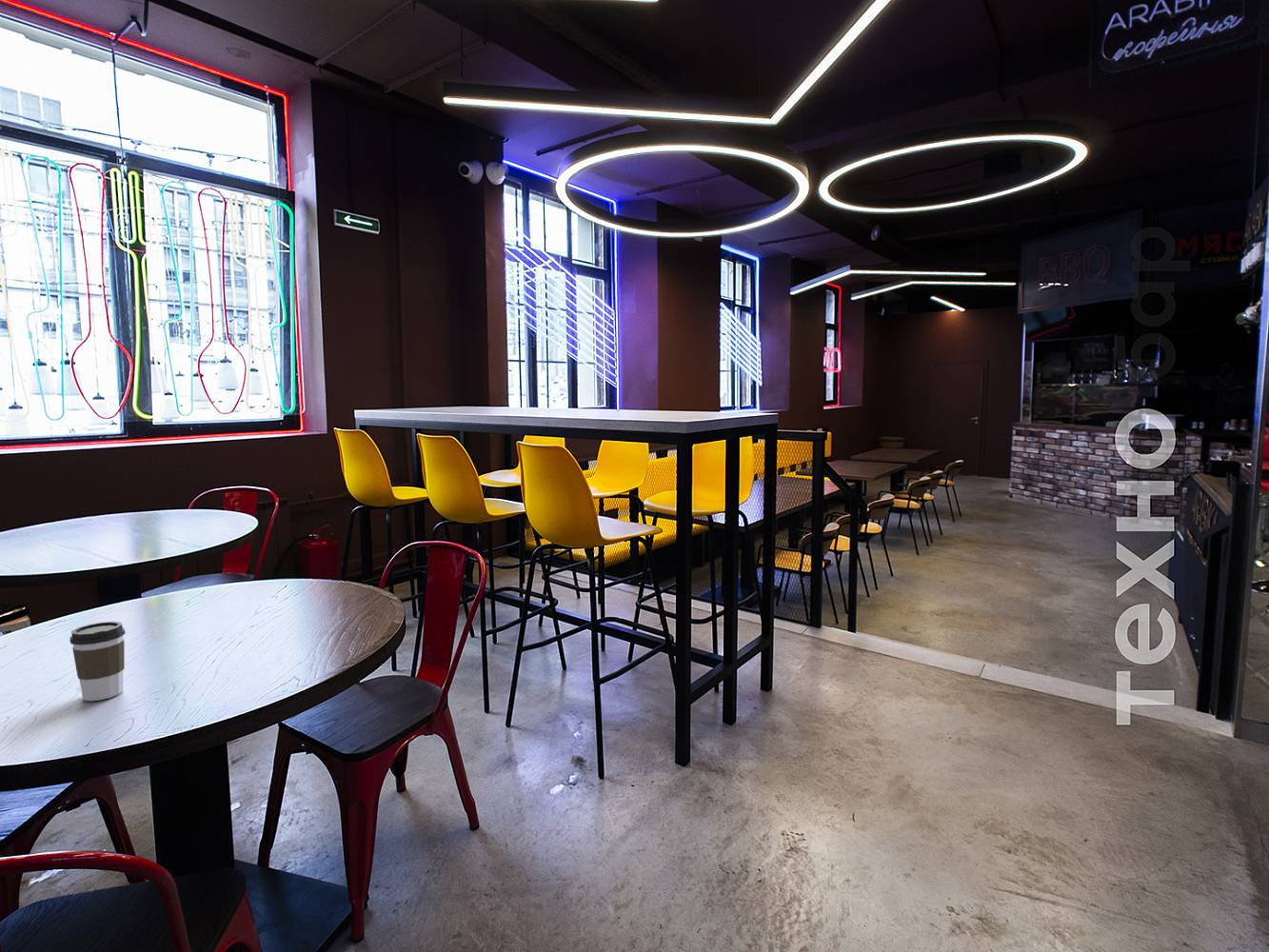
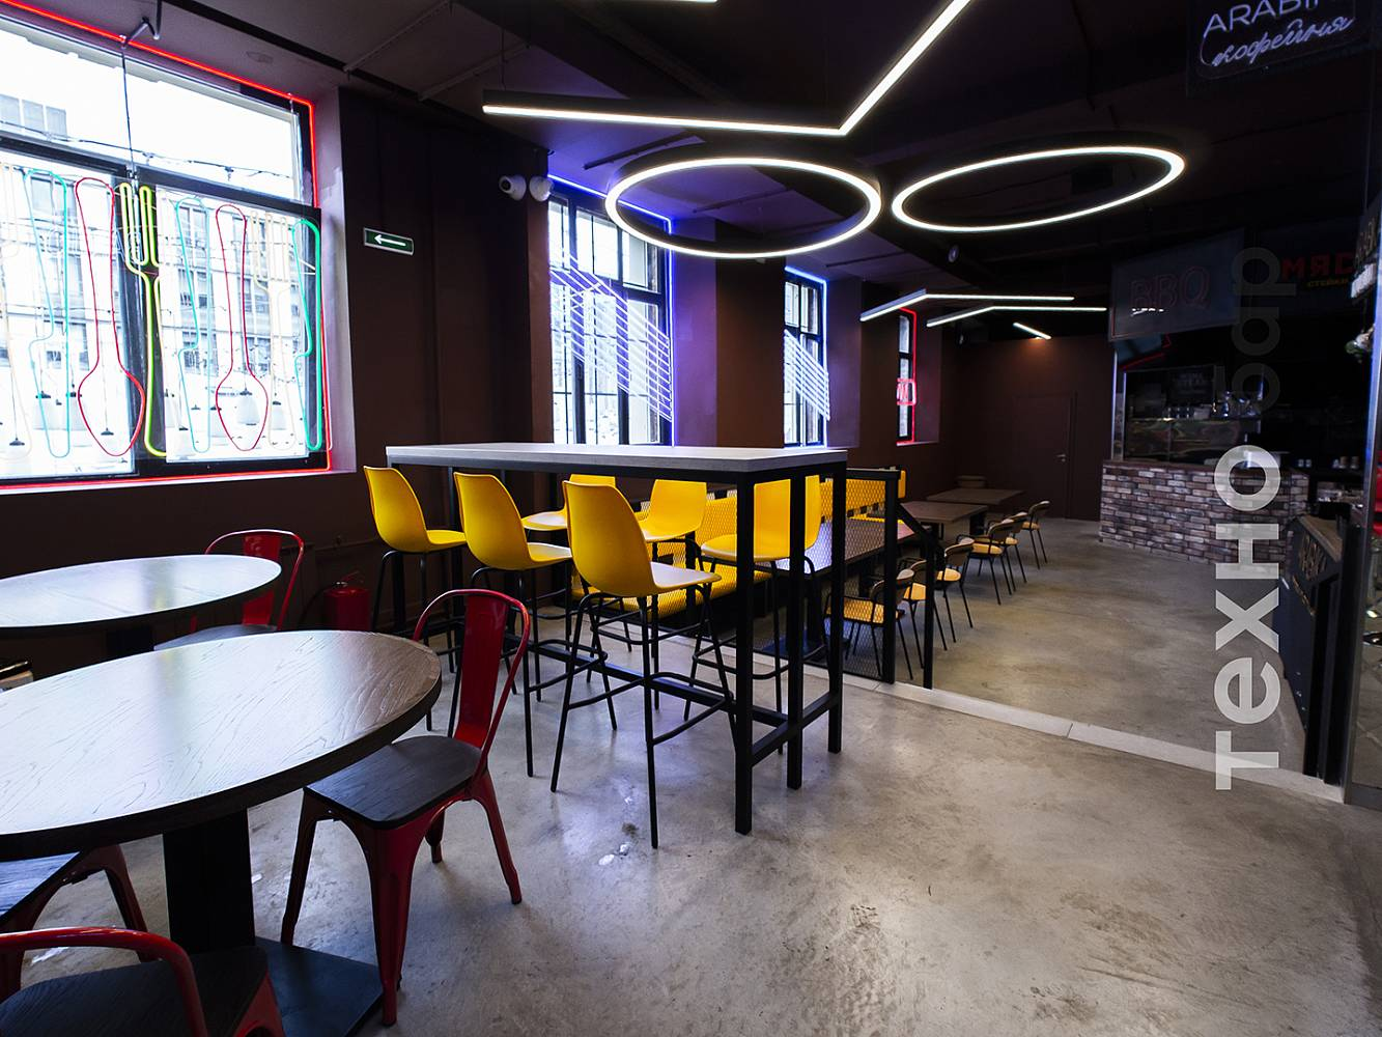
- coffee cup [69,621,127,702]
